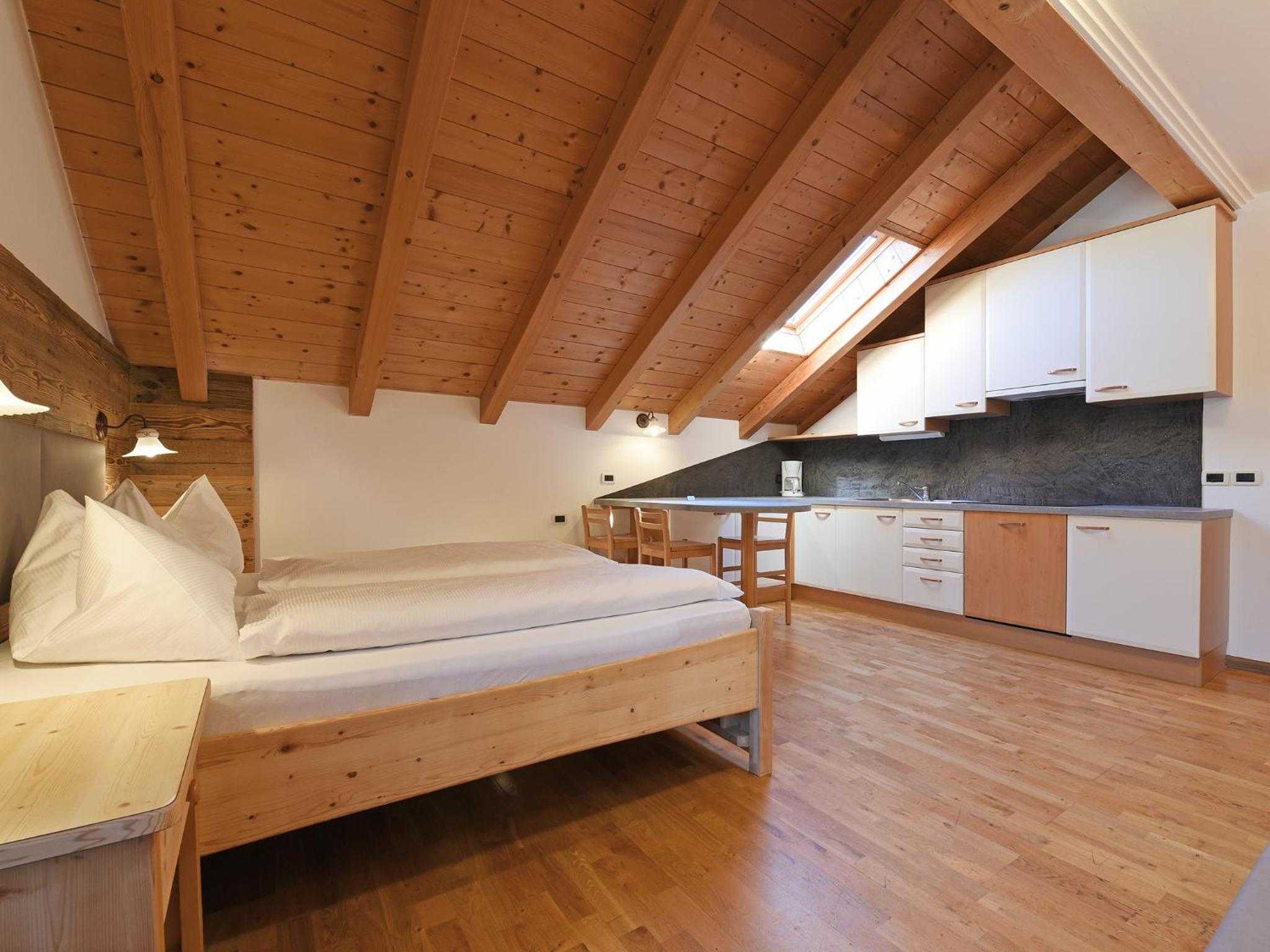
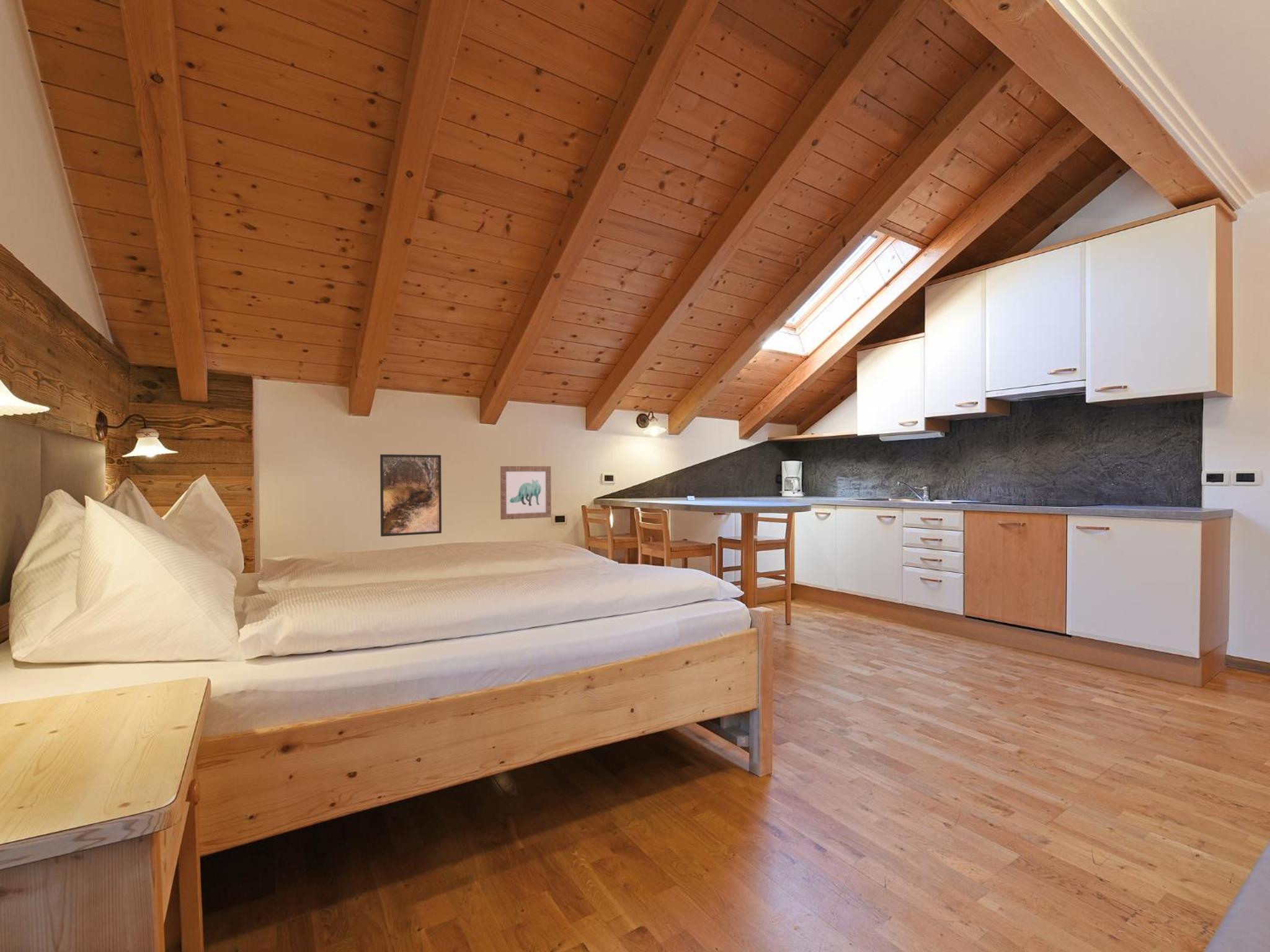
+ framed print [380,454,442,537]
+ wall art [500,465,552,520]
